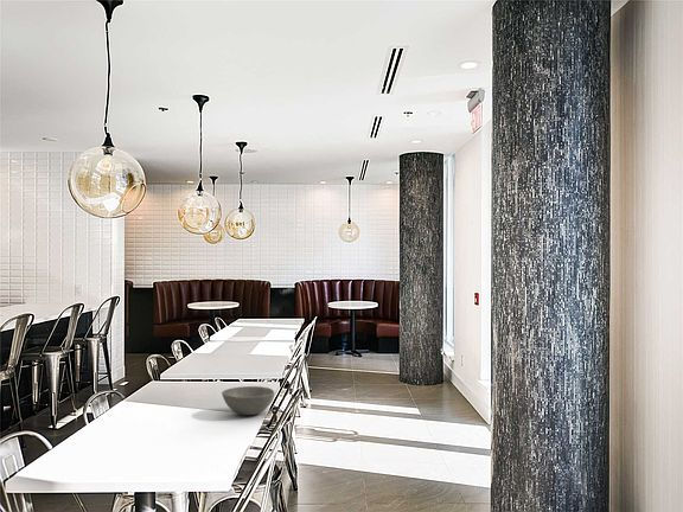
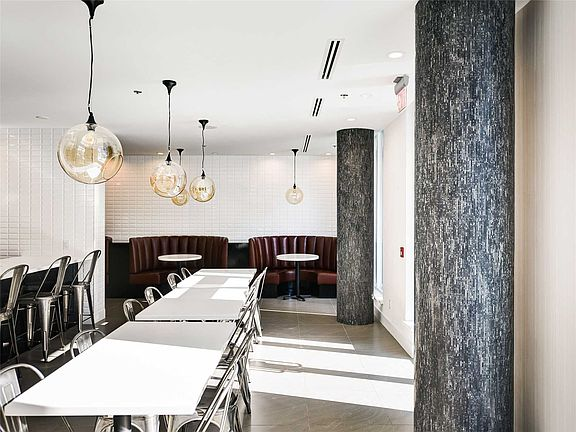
- bowl [221,385,275,416]
